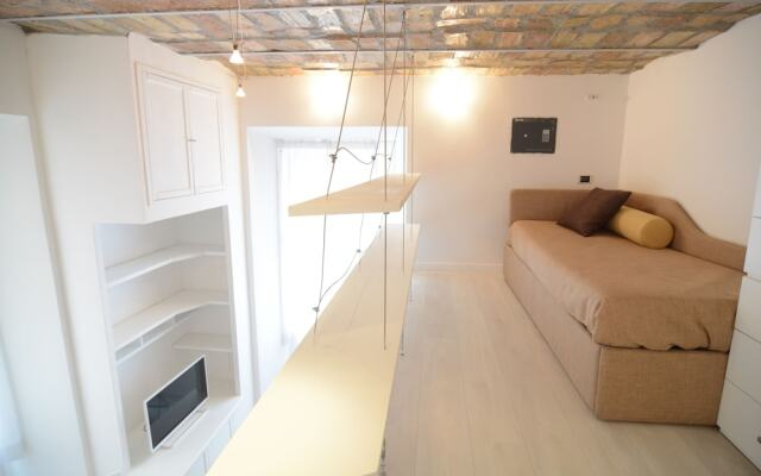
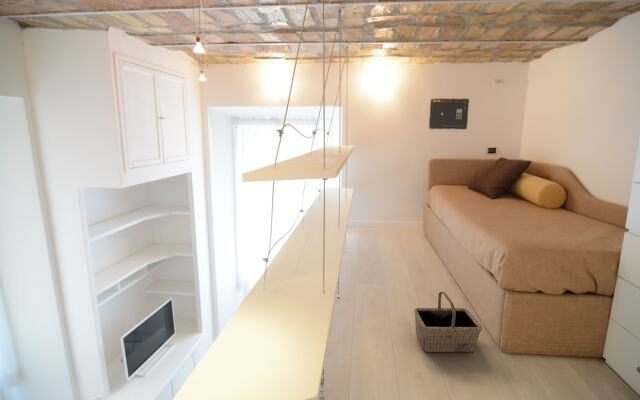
+ basket [413,291,483,353]
